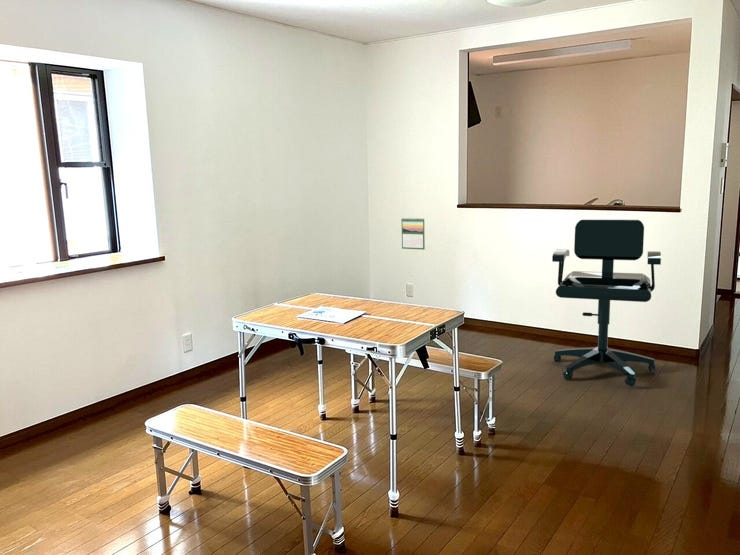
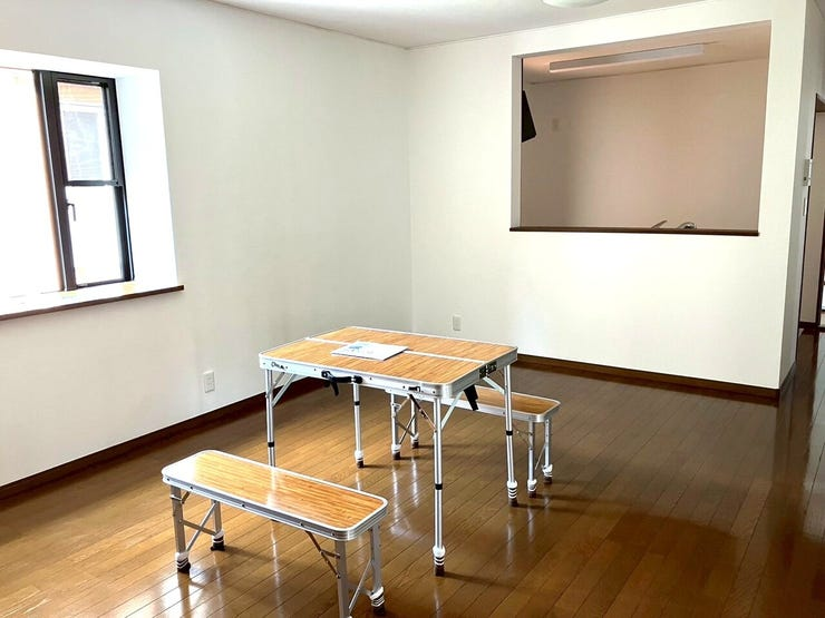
- office chair [551,219,662,388]
- calendar [400,217,426,251]
